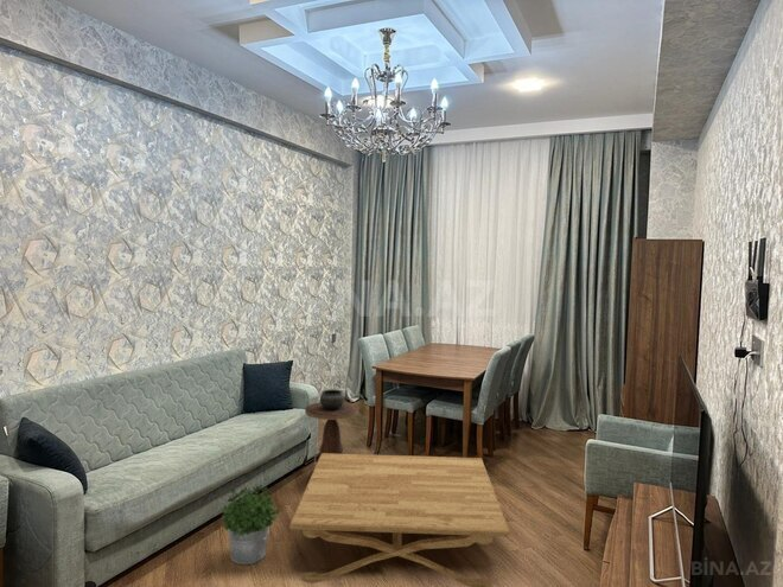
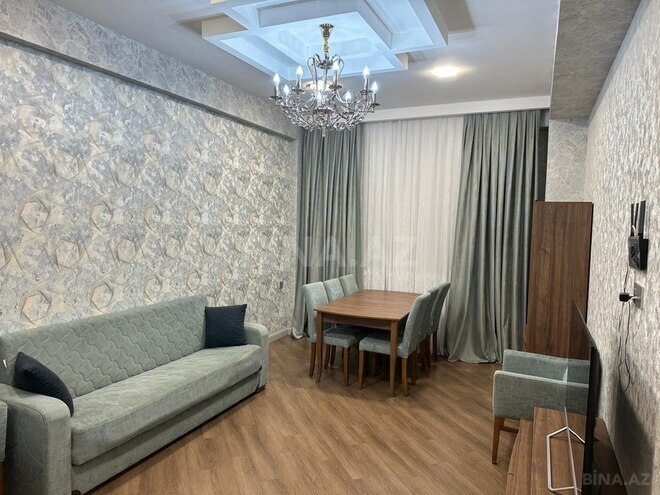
- coffee table [288,453,511,587]
- side table [304,389,359,480]
- potted plant [221,484,281,566]
